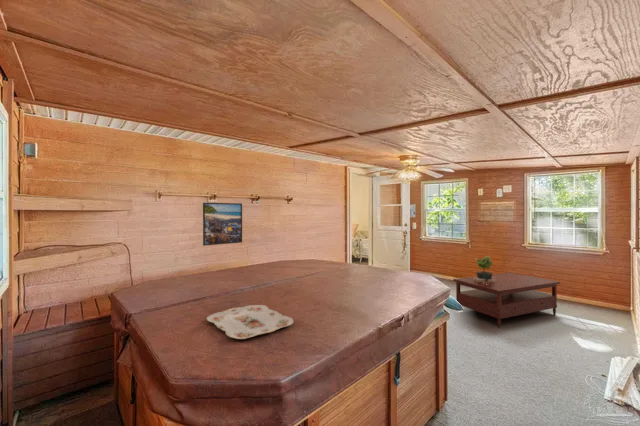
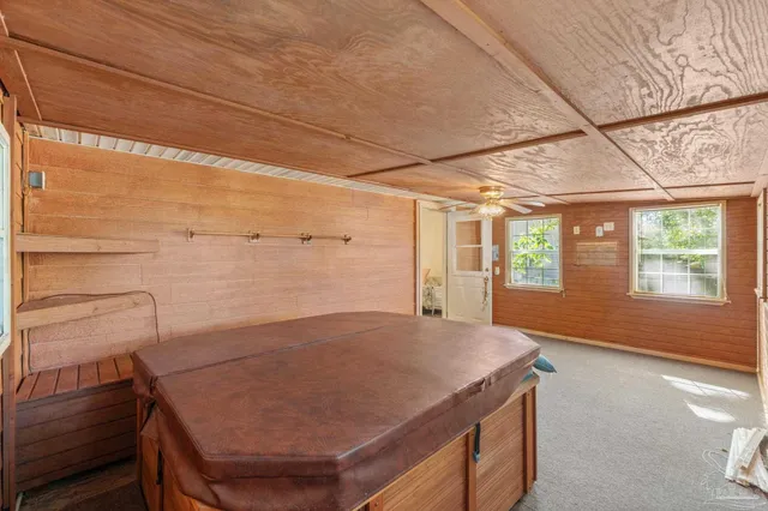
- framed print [202,202,243,247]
- serving tray [206,304,294,340]
- potted plant [474,255,495,285]
- coffee table [452,271,561,328]
